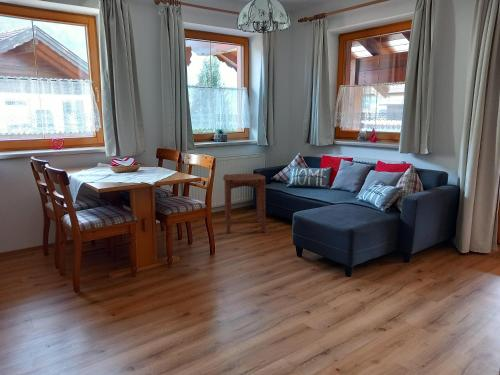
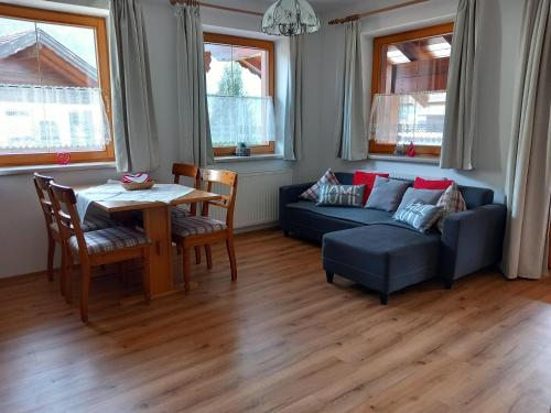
- side table [222,173,266,234]
